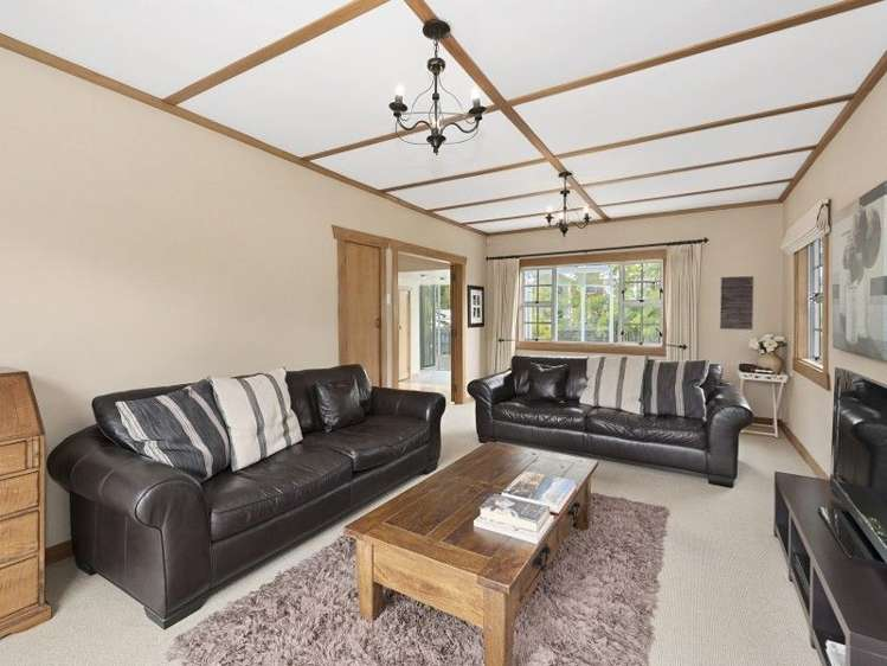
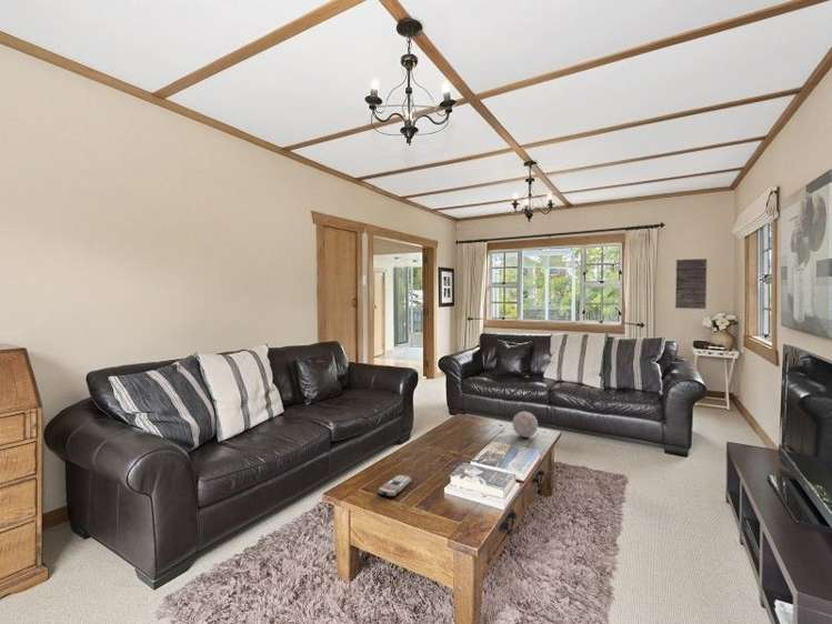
+ decorative ball [511,411,539,439]
+ remote control [377,474,412,497]
